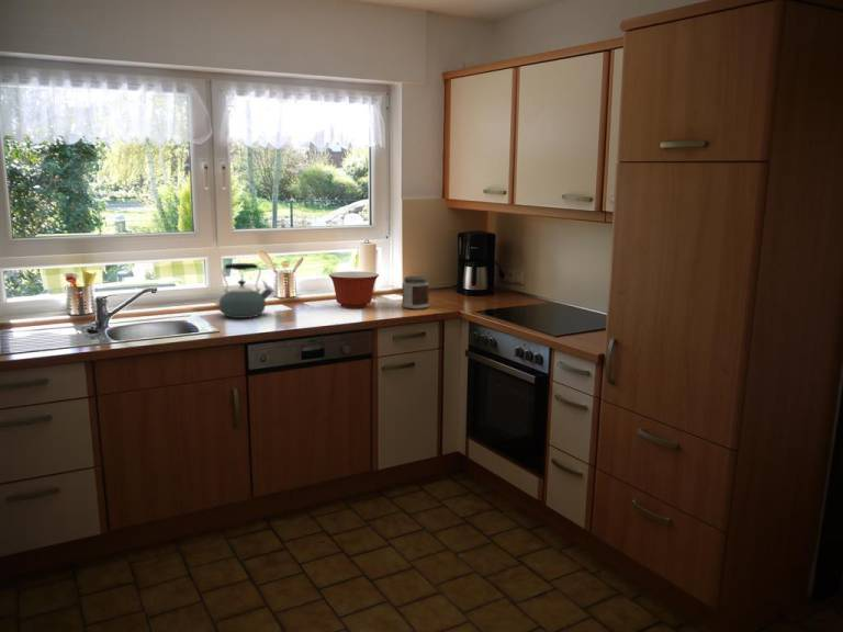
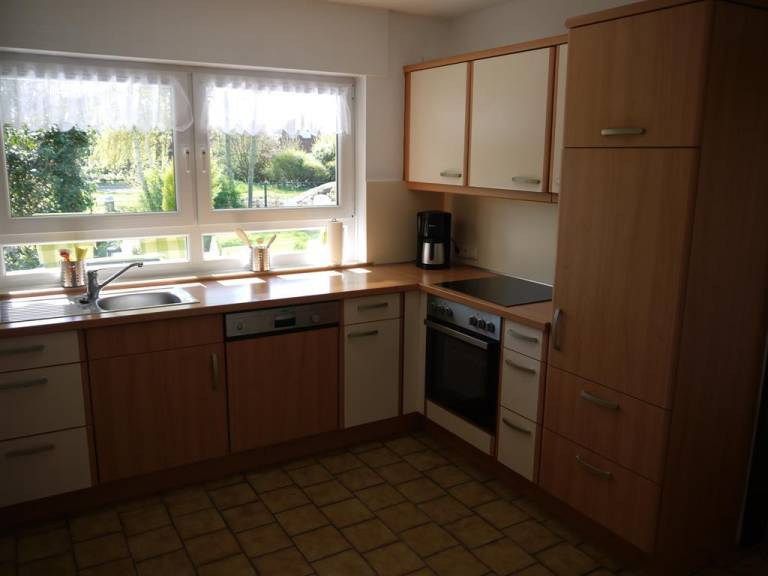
- jar [401,275,430,309]
- mixing bowl [327,270,380,309]
- kettle [218,262,276,319]
